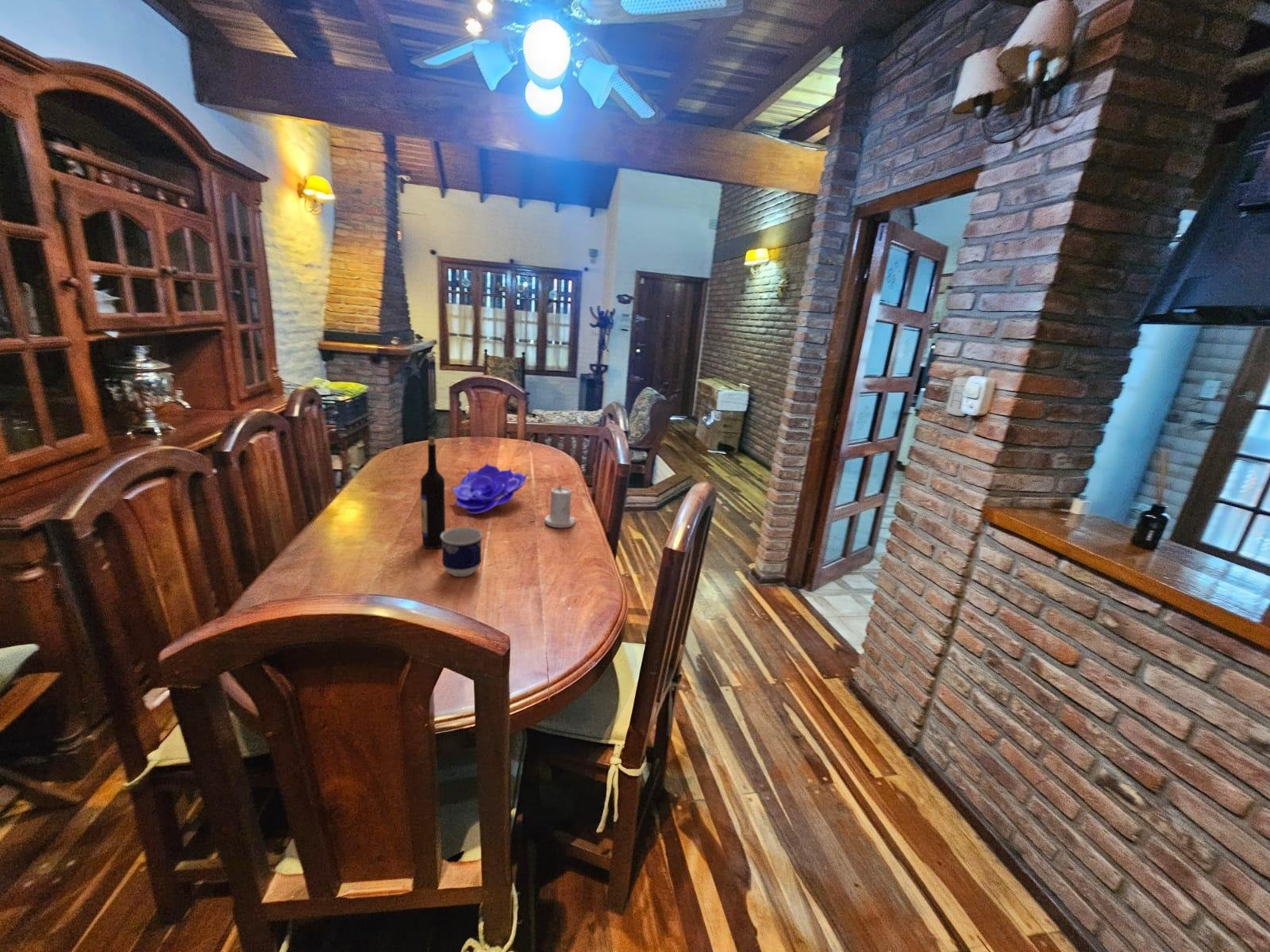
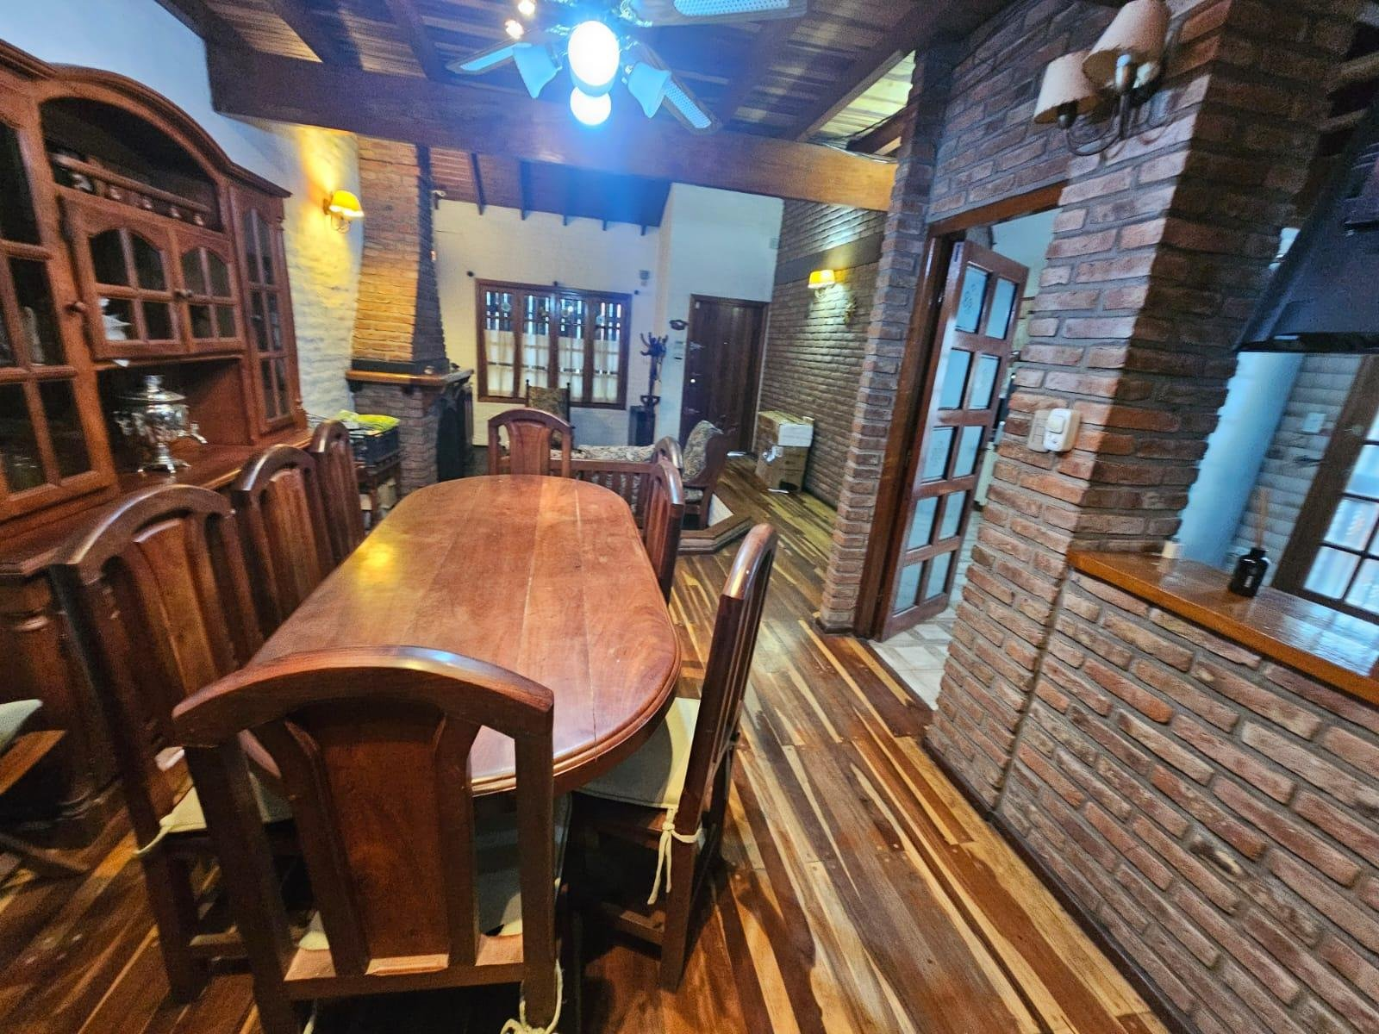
- cup [441,526,483,578]
- candle [544,483,576,528]
- decorative bowl [449,462,529,515]
- wine bottle [420,436,446,550]
